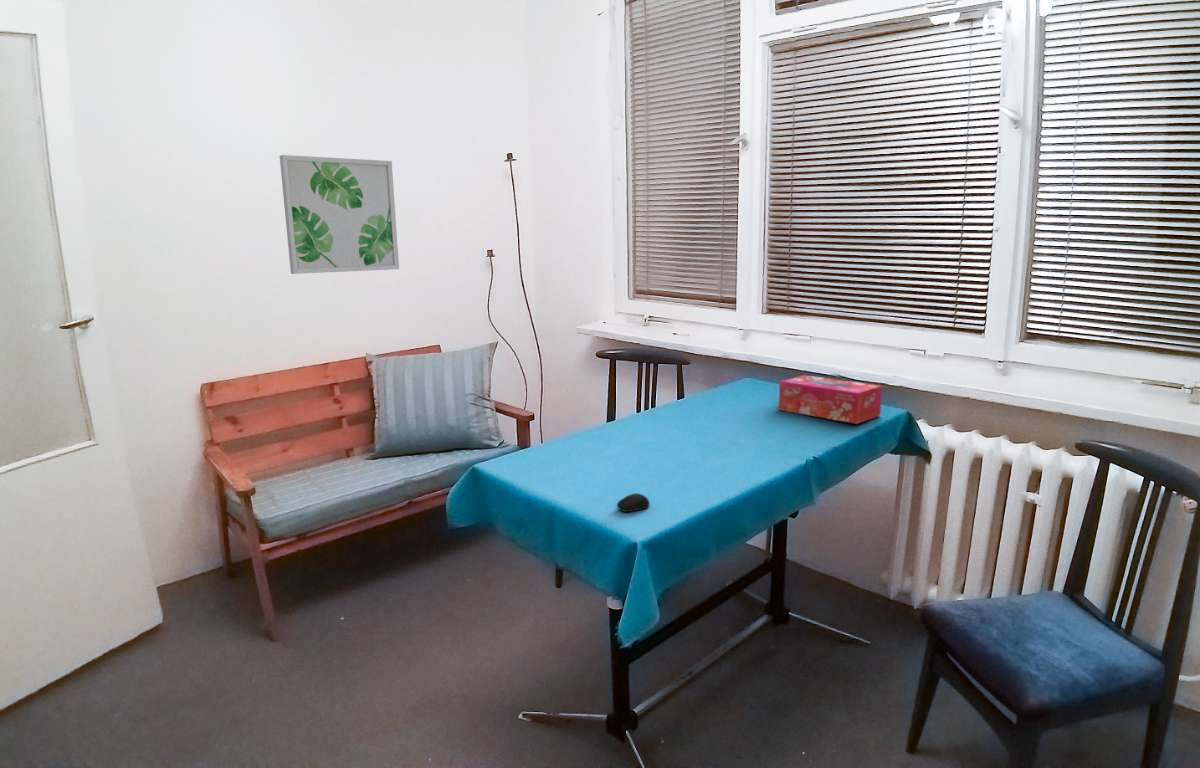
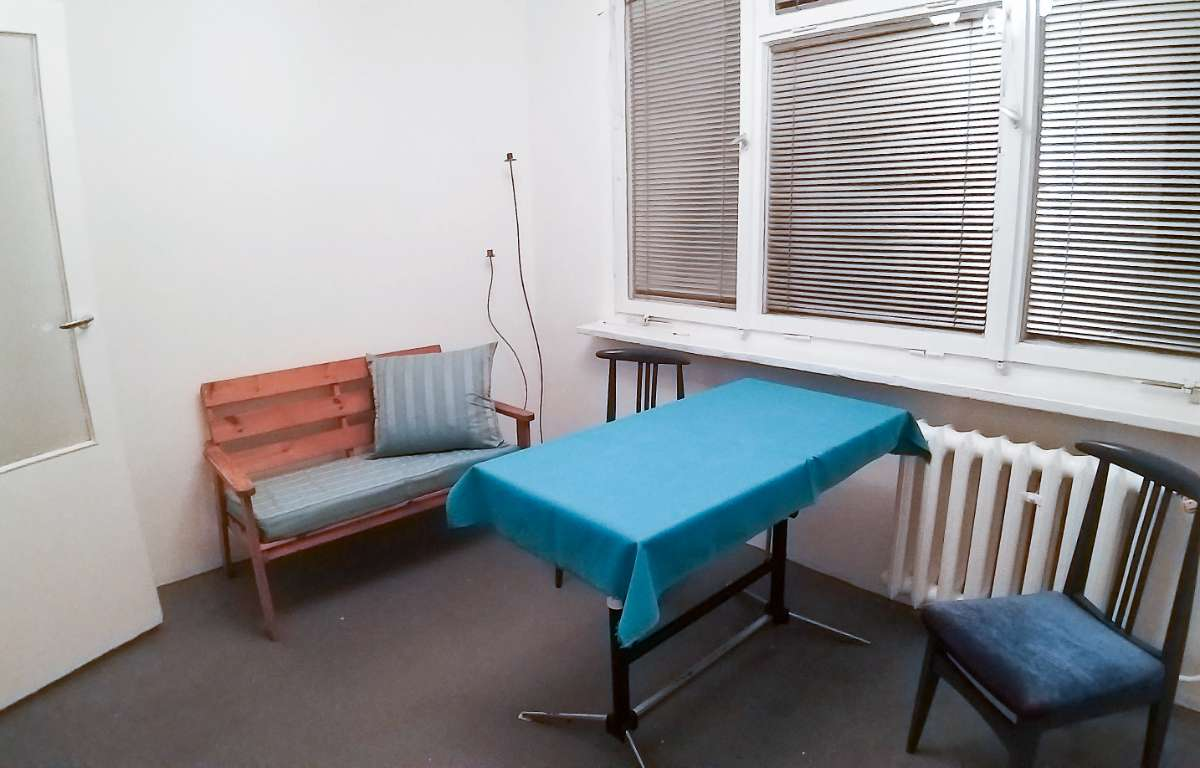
- wall art [279,154,400,275]
- tissue box [778,374,883,425]
- computer mouse [616,492,651,513]
